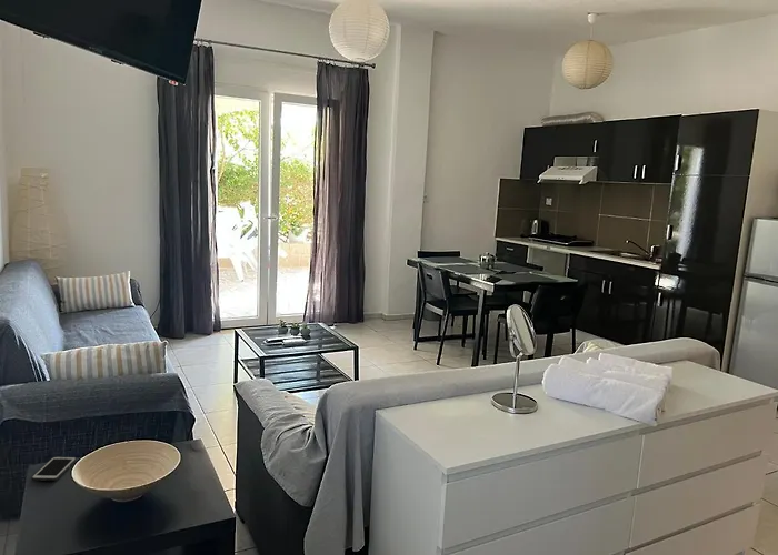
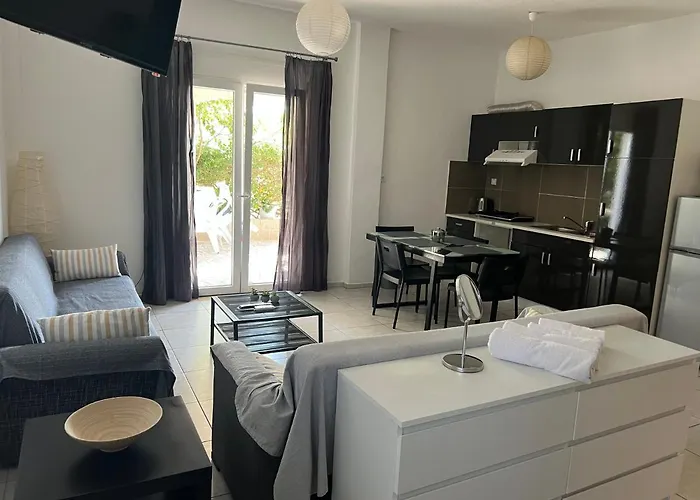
- cell phone [30,455,78,482]
